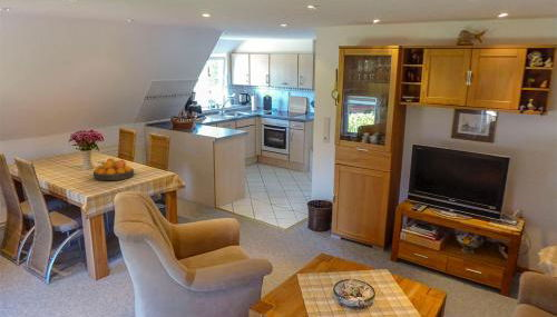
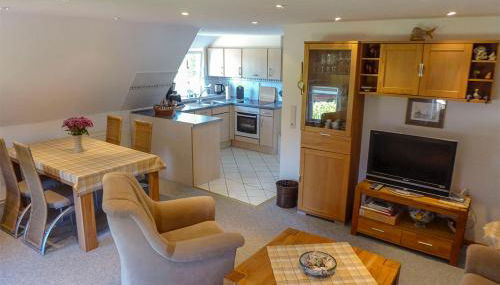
- fruit bowl [92,157,135,181]
